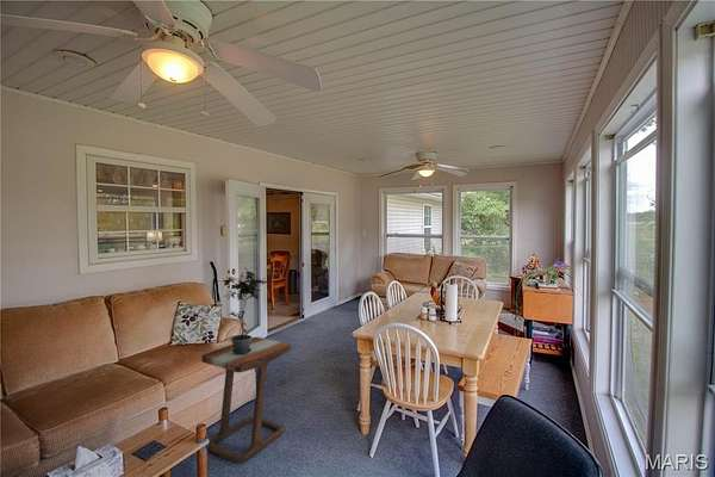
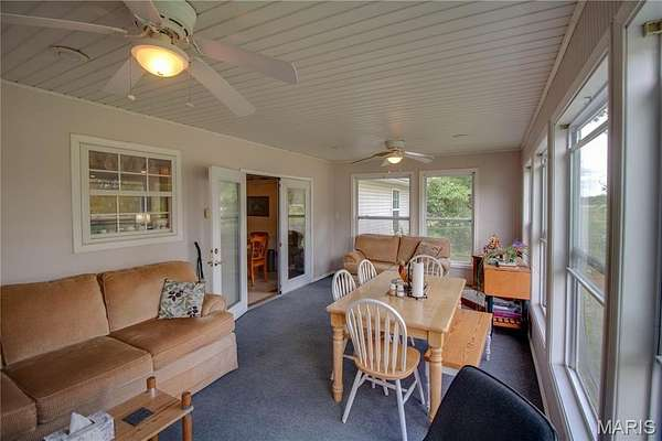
- potted plant [222,267,272,354]
- side table [200,336,292,464]
